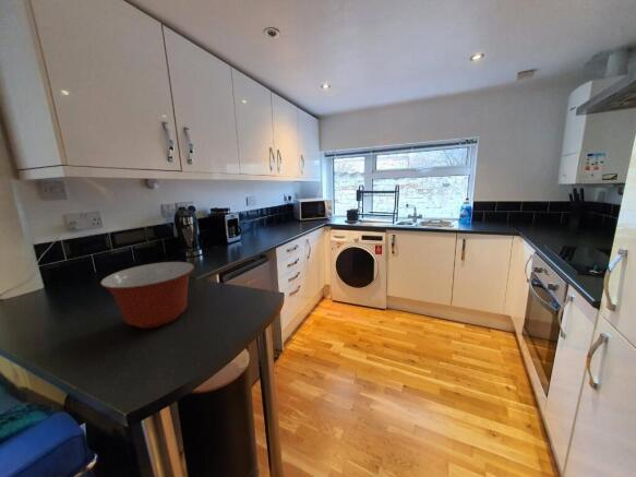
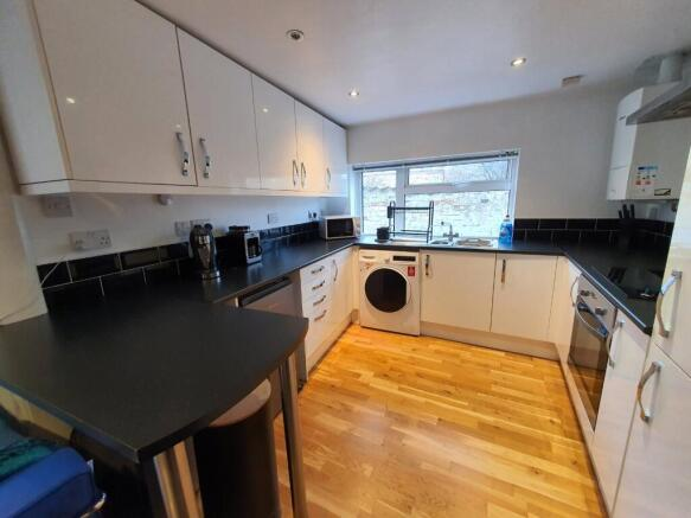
- mixing bowl [99,261,195,330]
